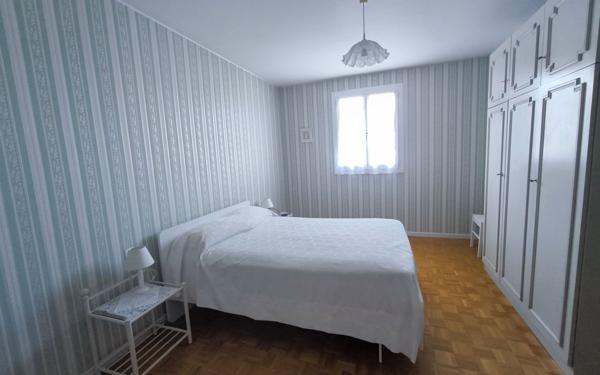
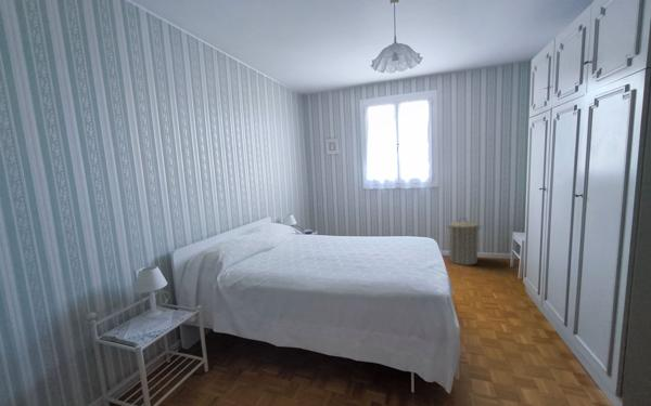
+ laundry hamper [445,217,483,266]
